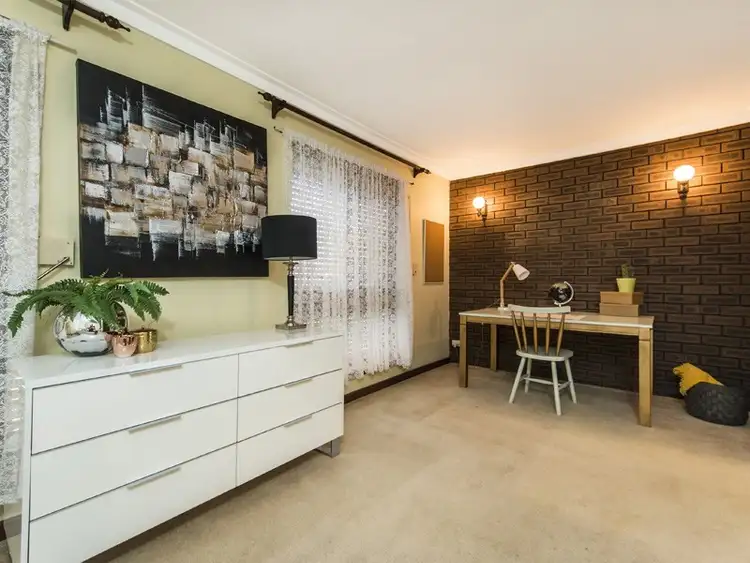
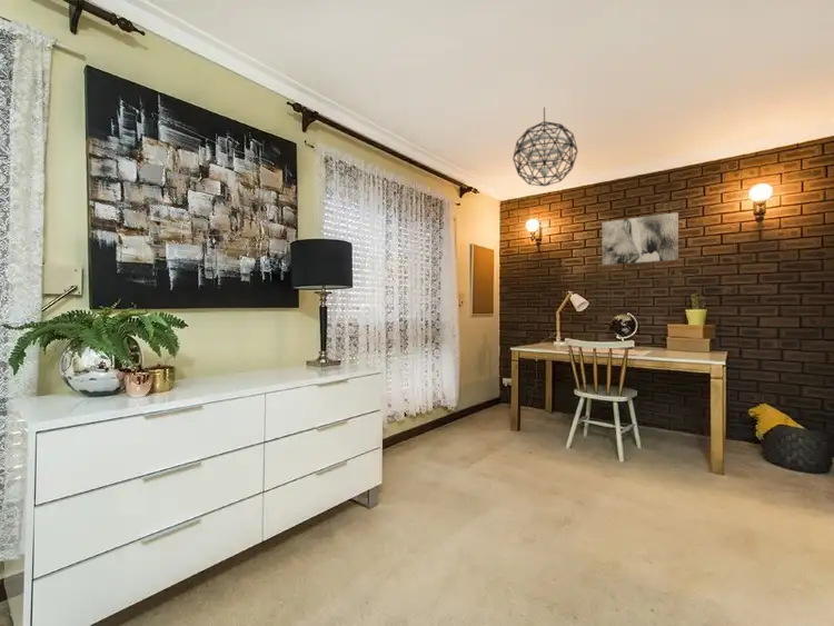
+ pendant light [512,107,579,187]
+ wall art [600,211,679,266]
